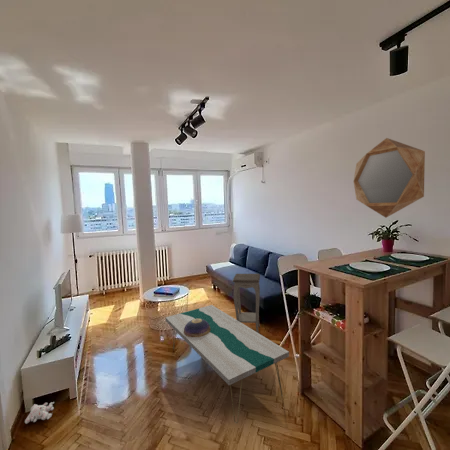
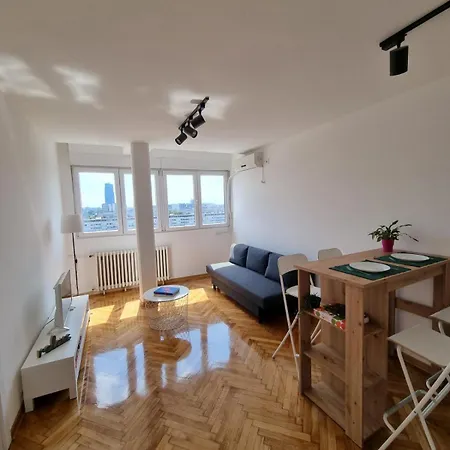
- decorative bowl [184,319,211,337]
- home mirror [352,137,426,219]
- plush toy [5,401,55,450]
- accent table [232,273,261,333]
- coffee table [165,304,290,424]
